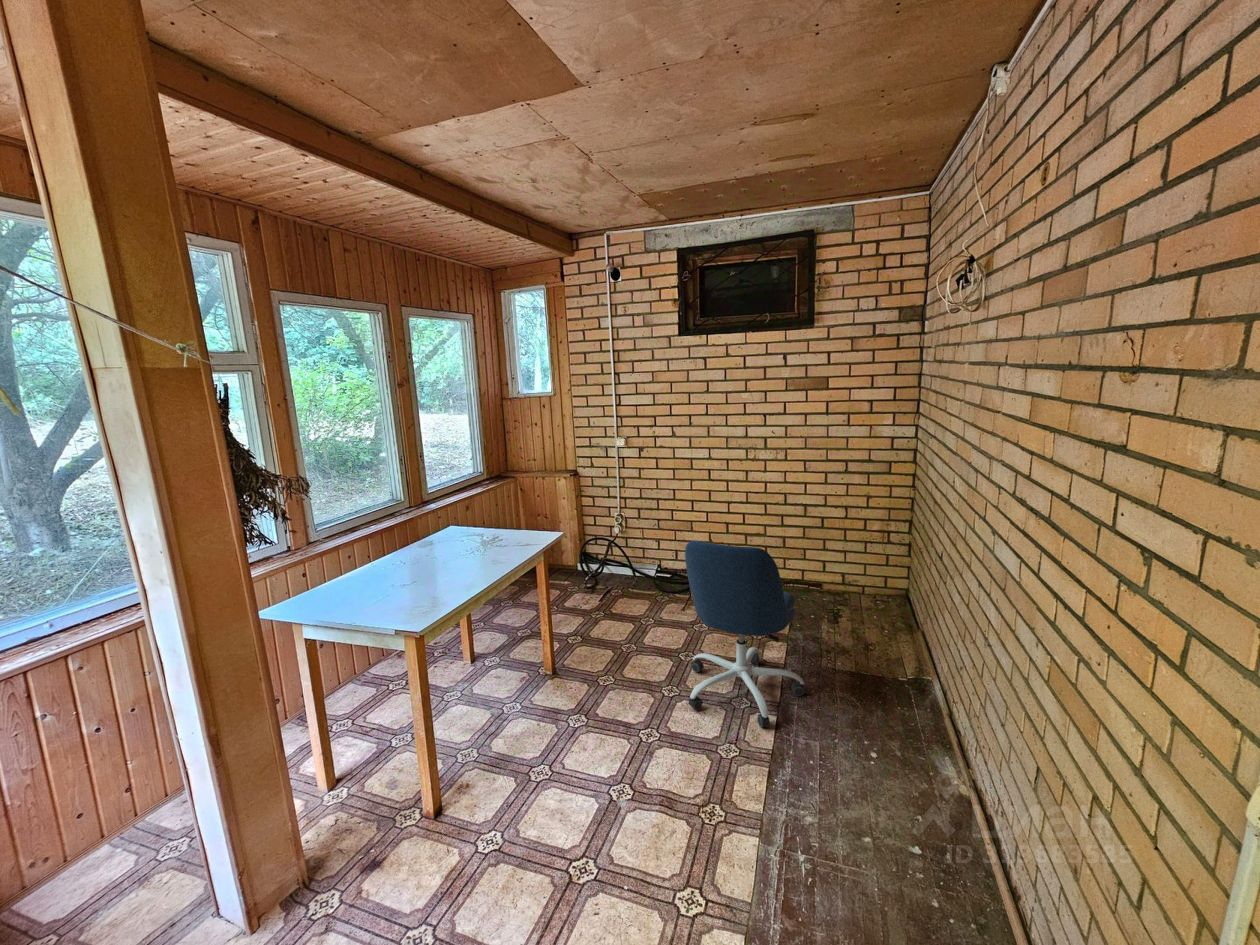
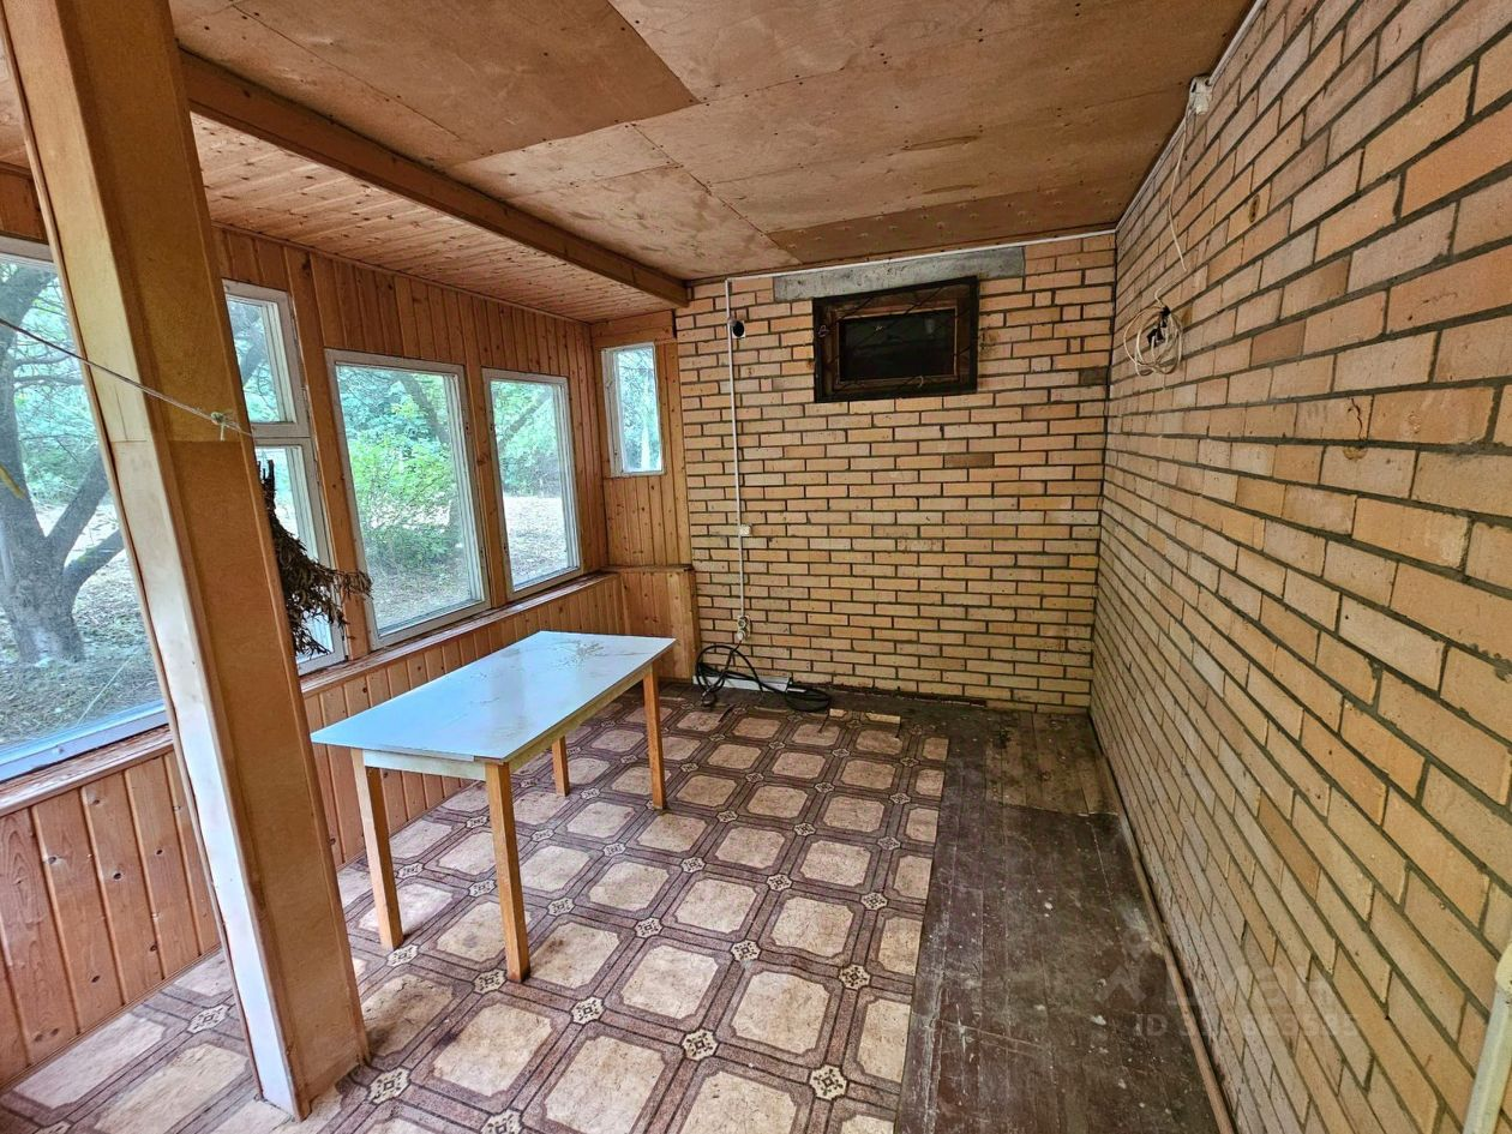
- office chair [684,540,806,728]
